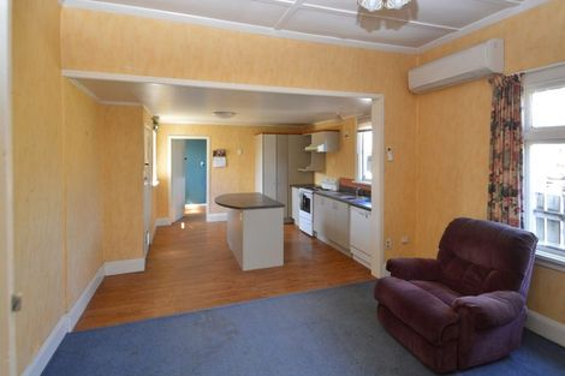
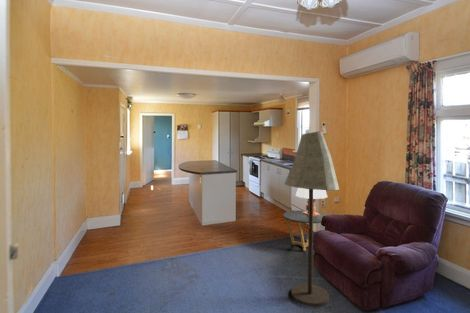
+ side table [282,209,328,252]
+ floor lamp [284,130,340,307]
+ table lamp [295,188,328,216]
